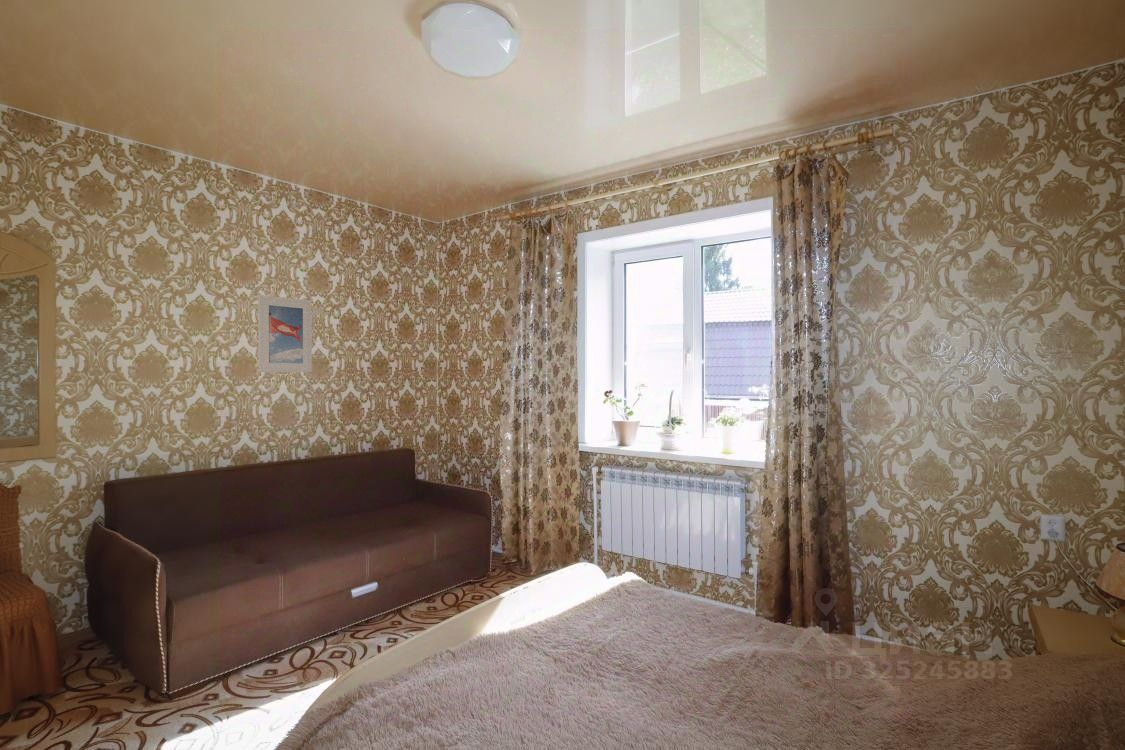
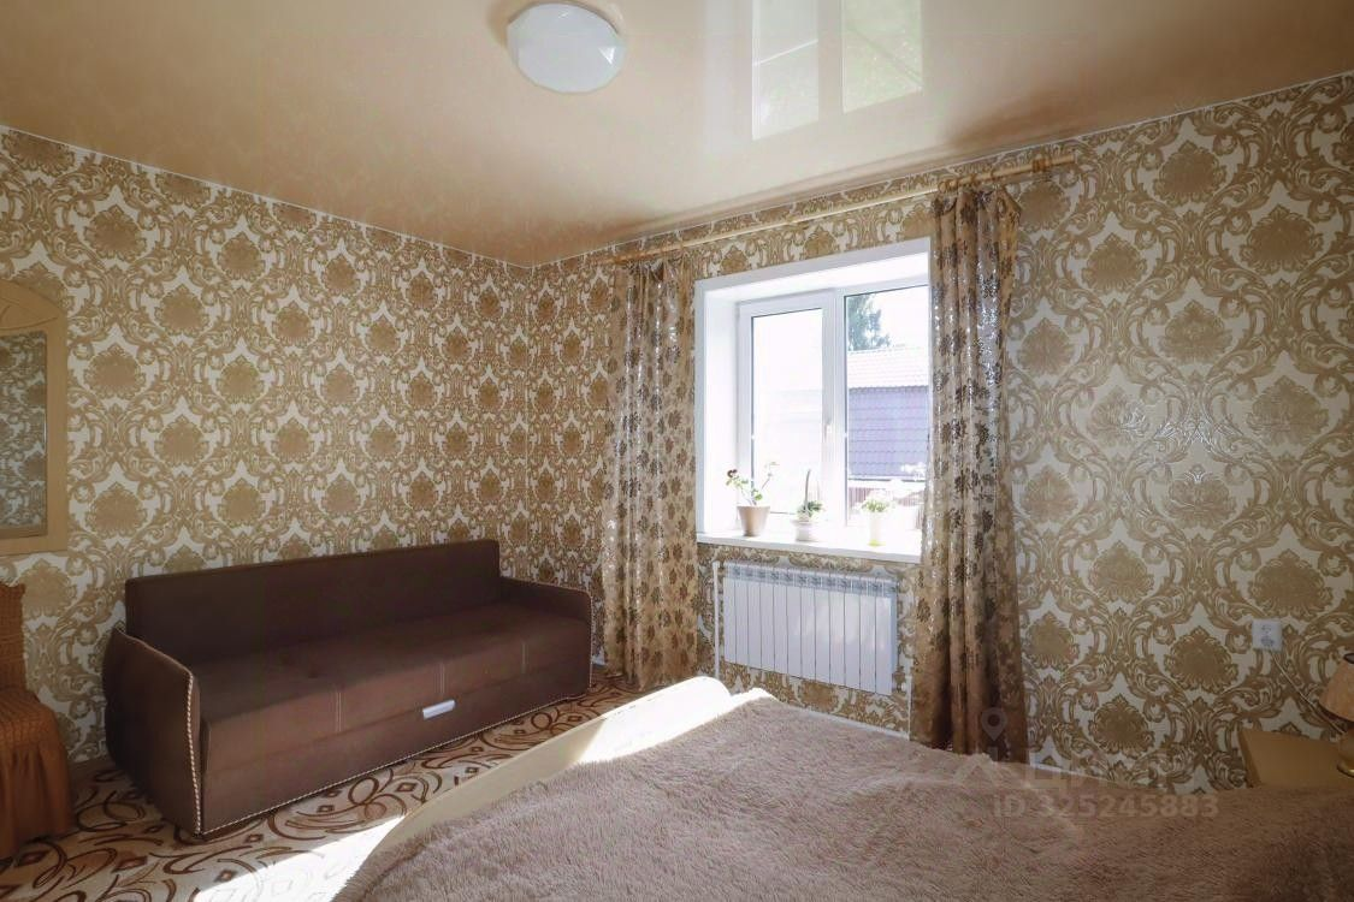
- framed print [257,294,313,373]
